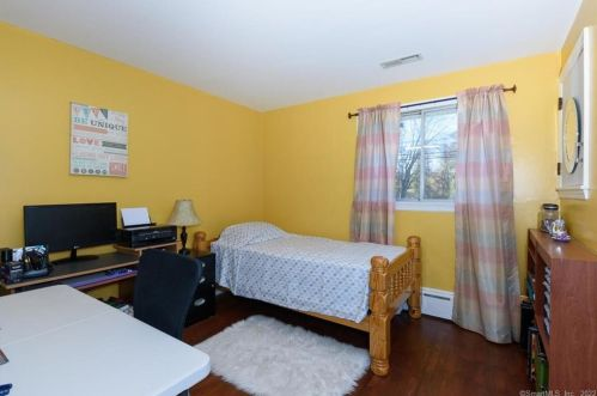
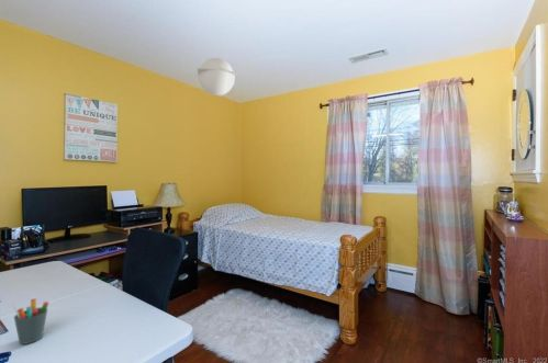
+ ceiling light [197,57,237,97]
+ pen holder [11,297,49,345]
